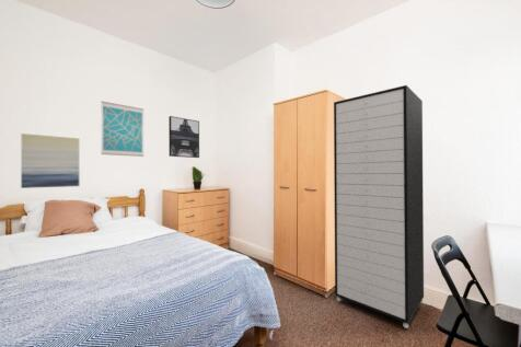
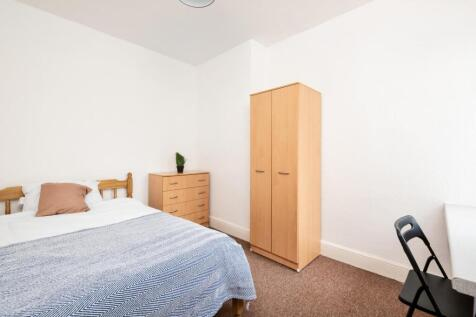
- wall art [167,115,200,159]
- storage cabinet [333,84,425,329]
- wall art [20,132,80,189]
- wall art [100,101,144,158]
